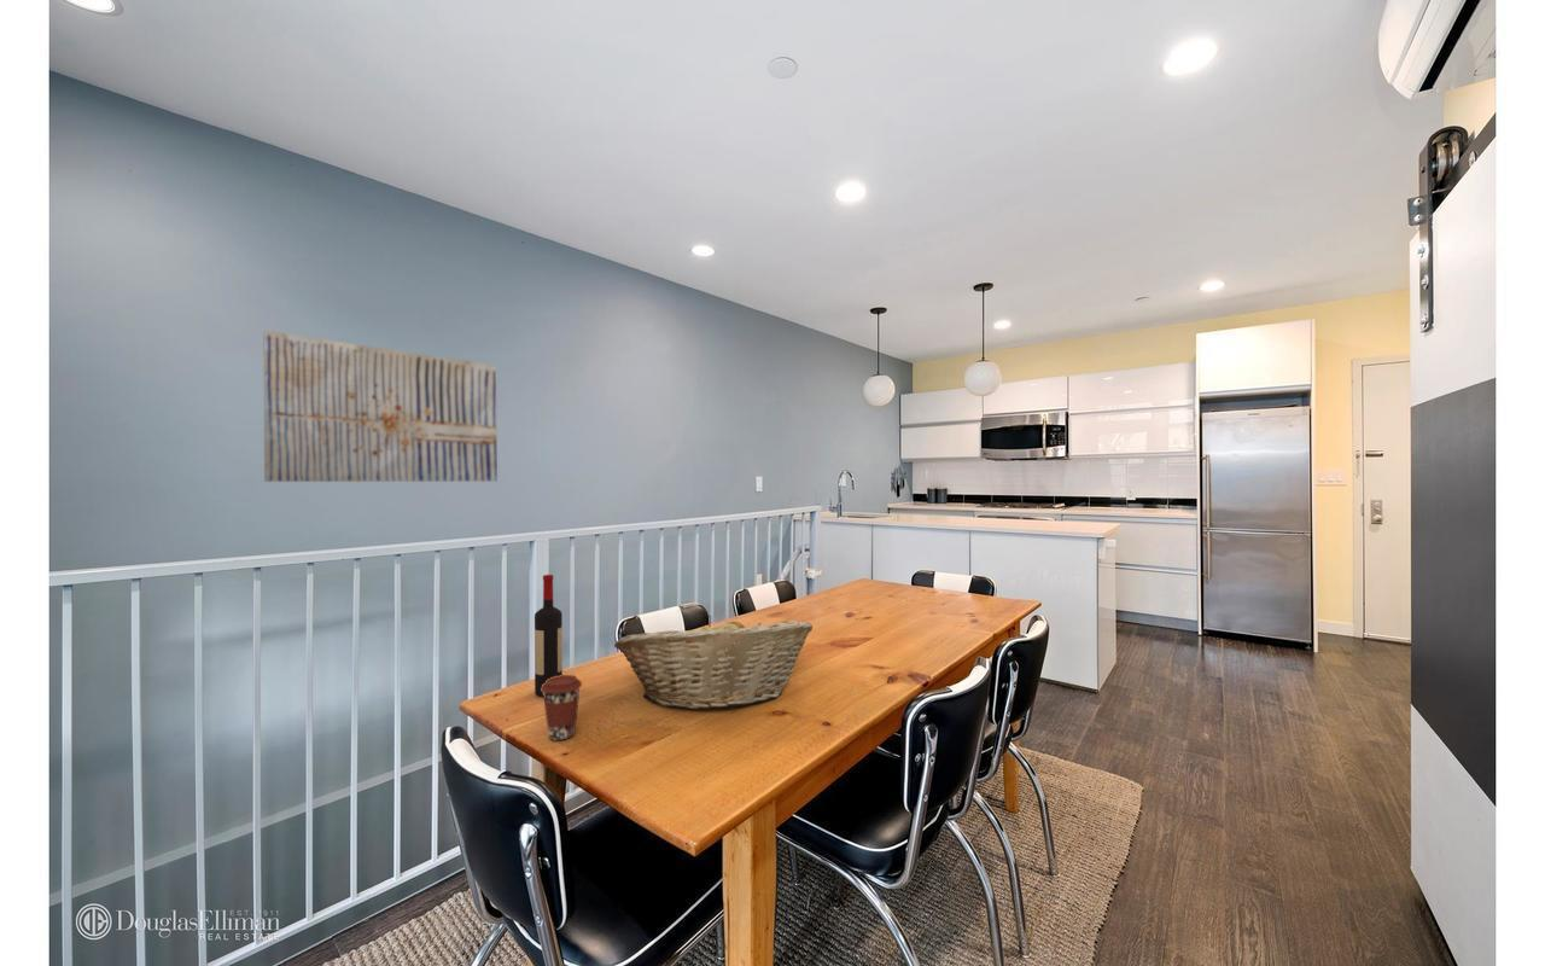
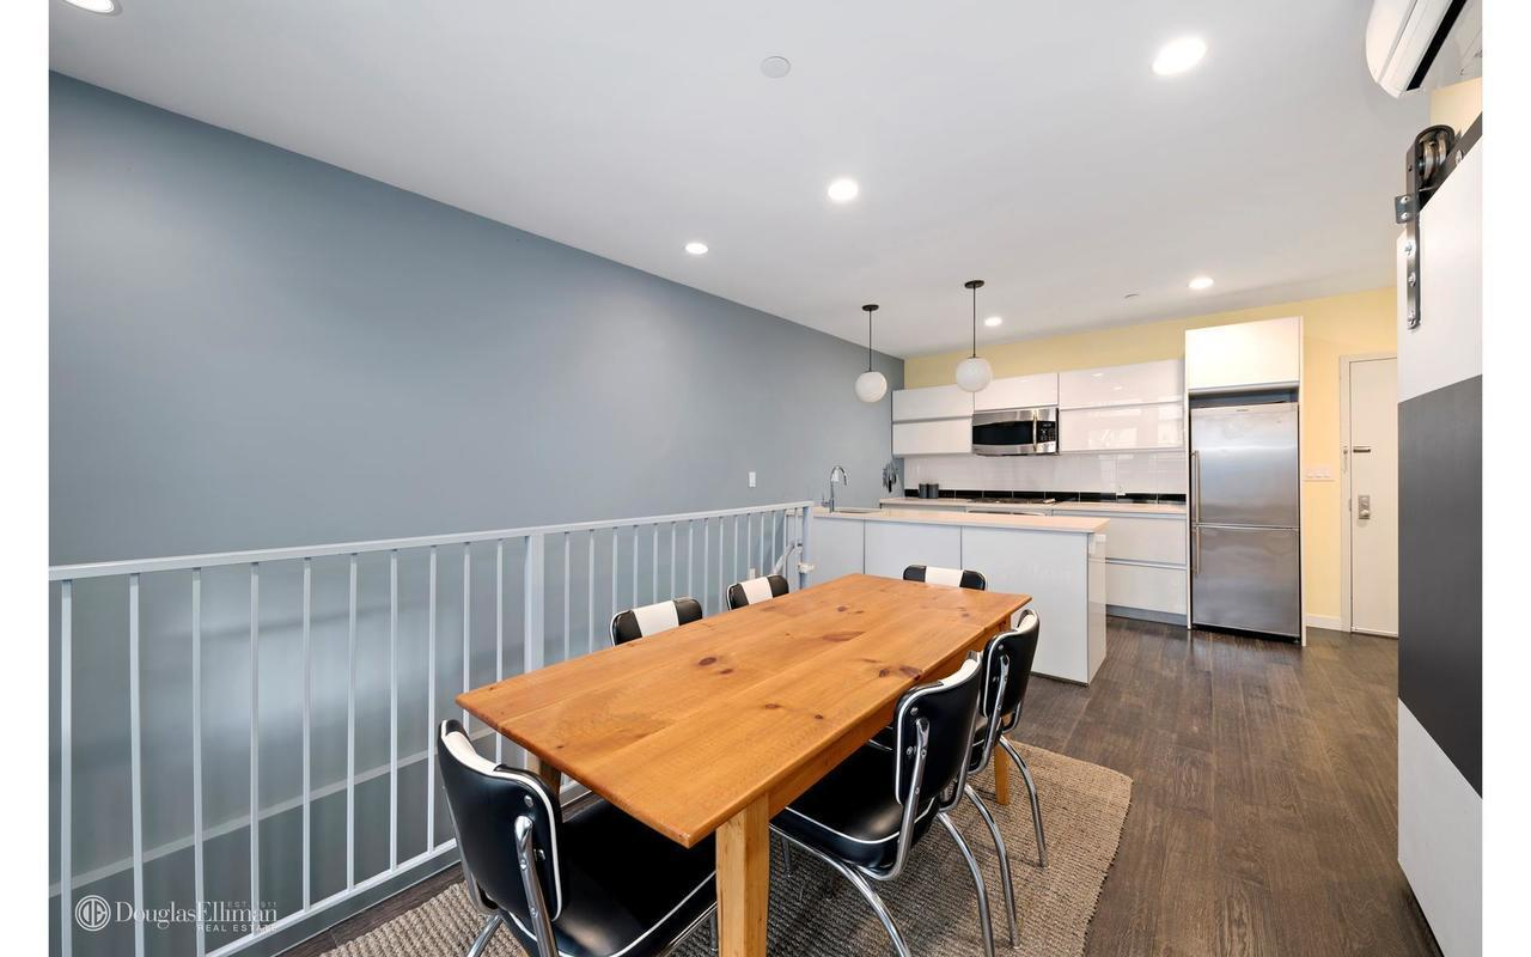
- fruit basket [613,613,814,711]
- wall art [263,330,499,483]
- coffee cup [541,674,583,741]
- wine bottle [534,574,564,698]
